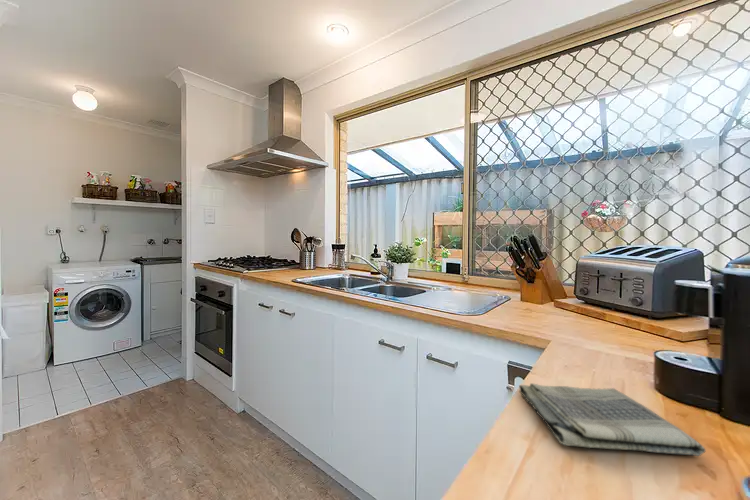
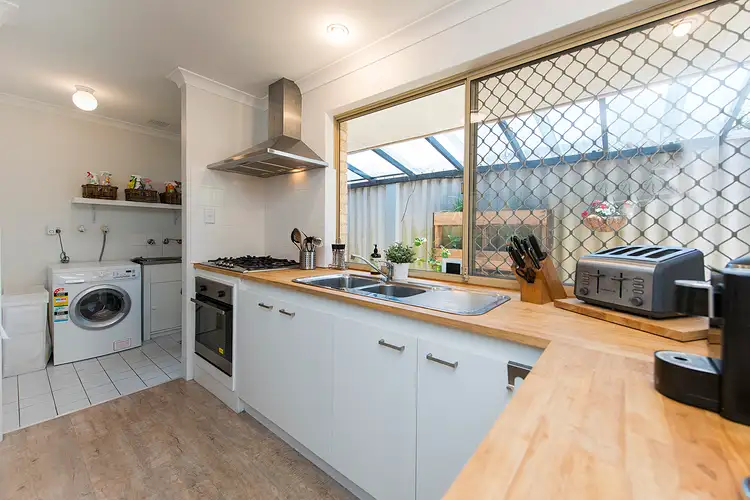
- dish towel [518,382,707,457]
